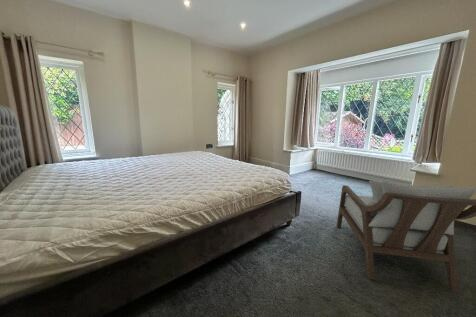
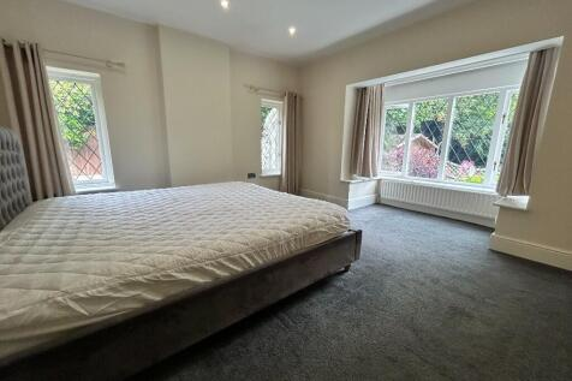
- armchair [336,179,476,293]
